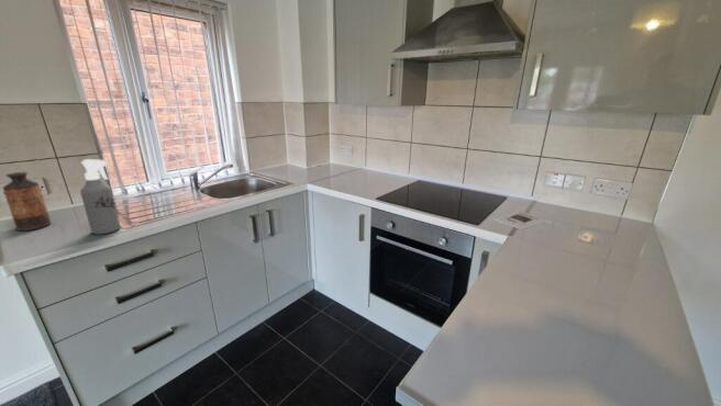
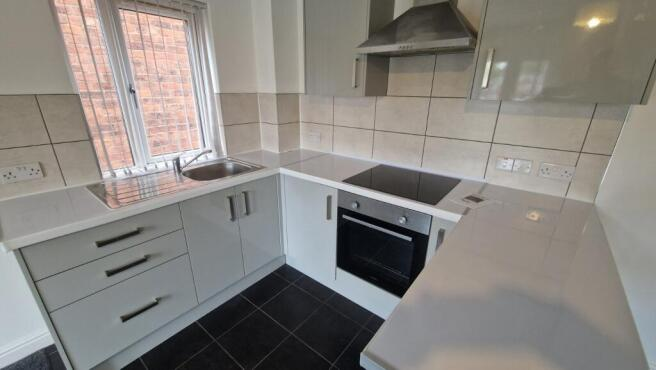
- spray bottle [79,158,121,235]
- bottle [2,171,52,232]
